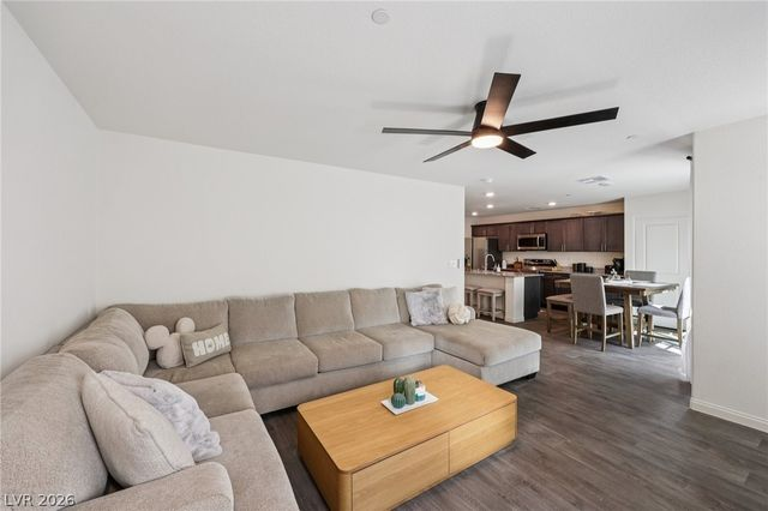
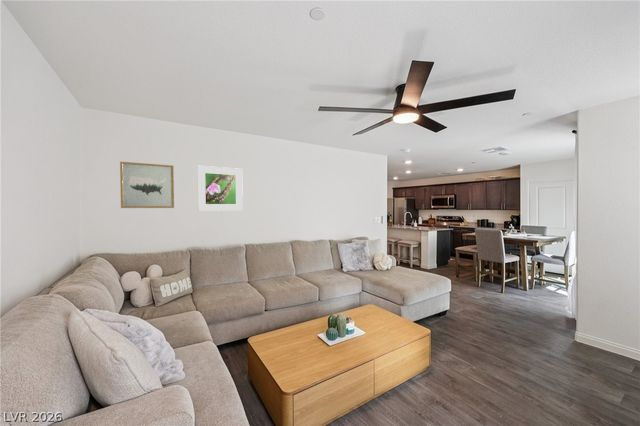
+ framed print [196,165,244,212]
+ wall art [119,161,175,209]
